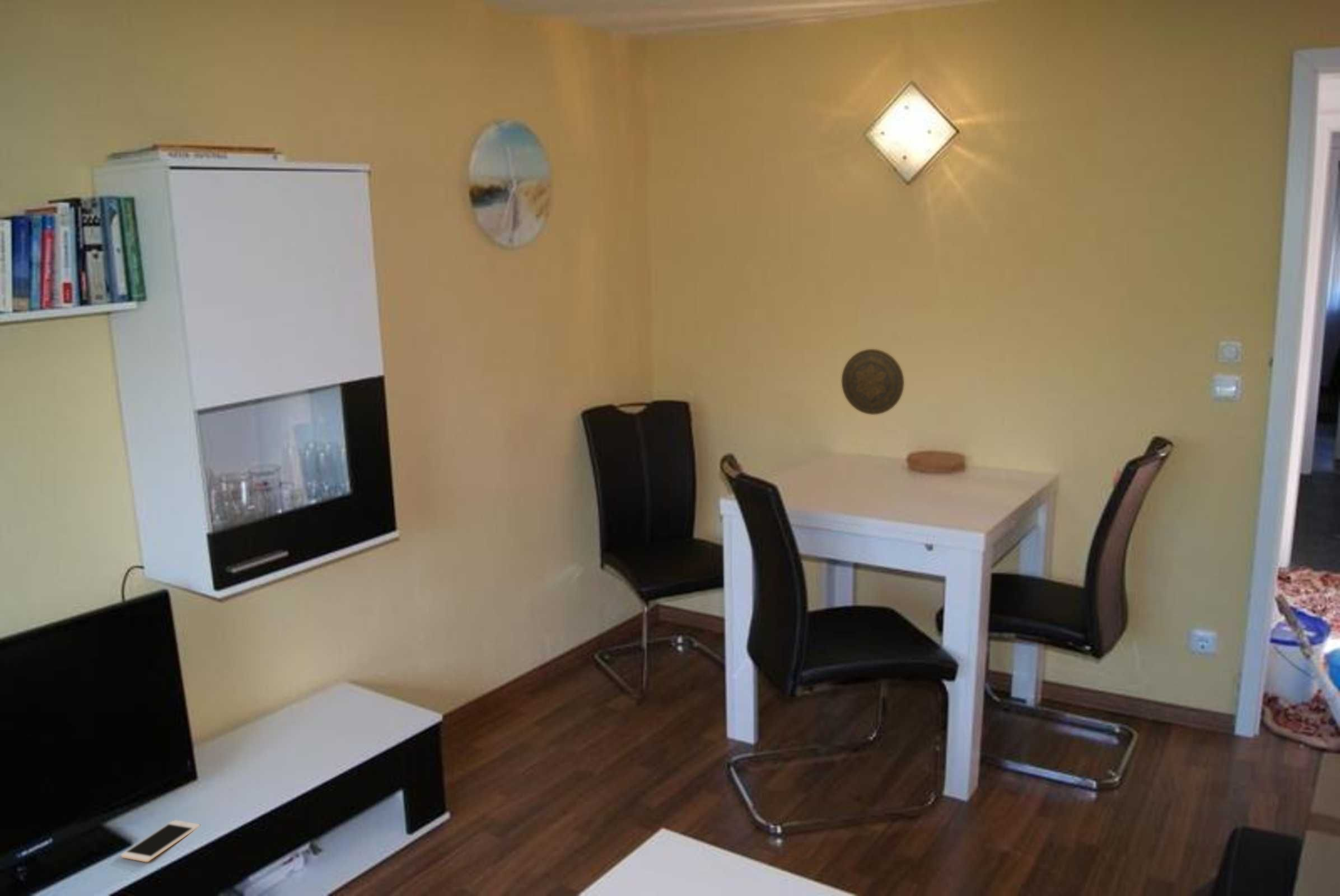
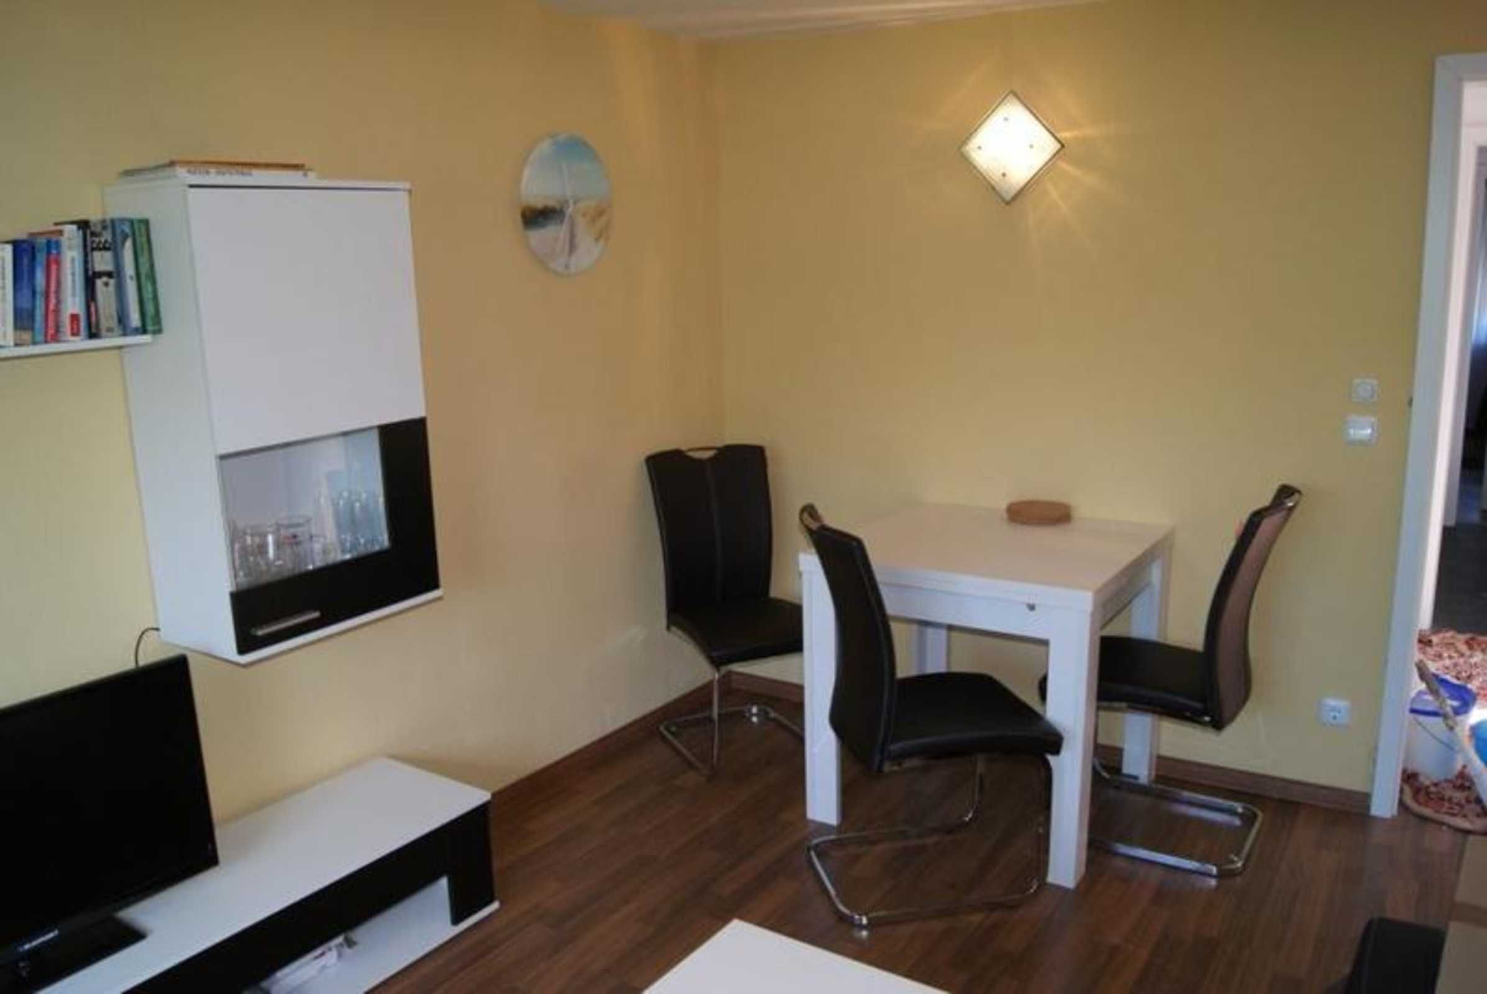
- decorative plate [841,348,905,416]
- cell phone [120,819,200,862]
